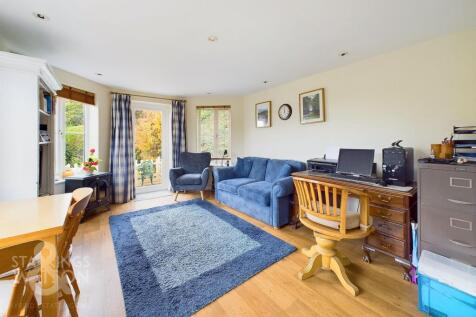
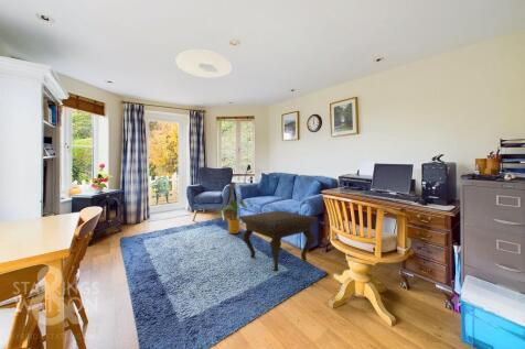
+ house plant [217,198,254,235]
+ ceiling light [174,48,233,79]
+ side table [238,209,319,273]
